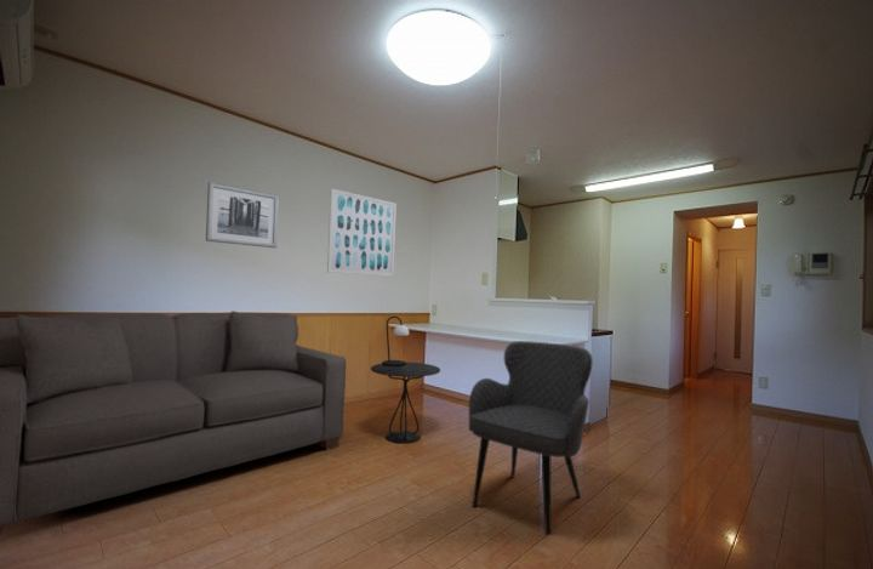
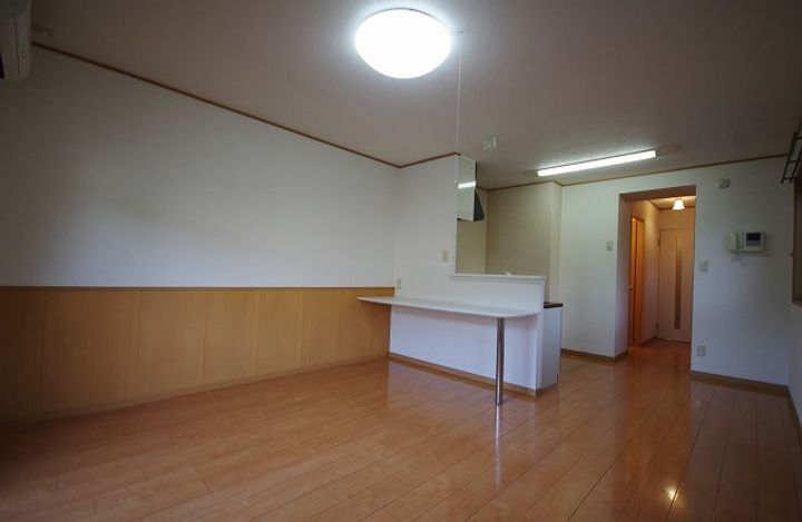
- side table [370,362,441,445]
- wall art [205,181,280,249]
- wall art [326,188,398,278]
- sofa [0,311,347,535]
- armchair [468,340,594,536]
- table lamp [381,315,410,366]
